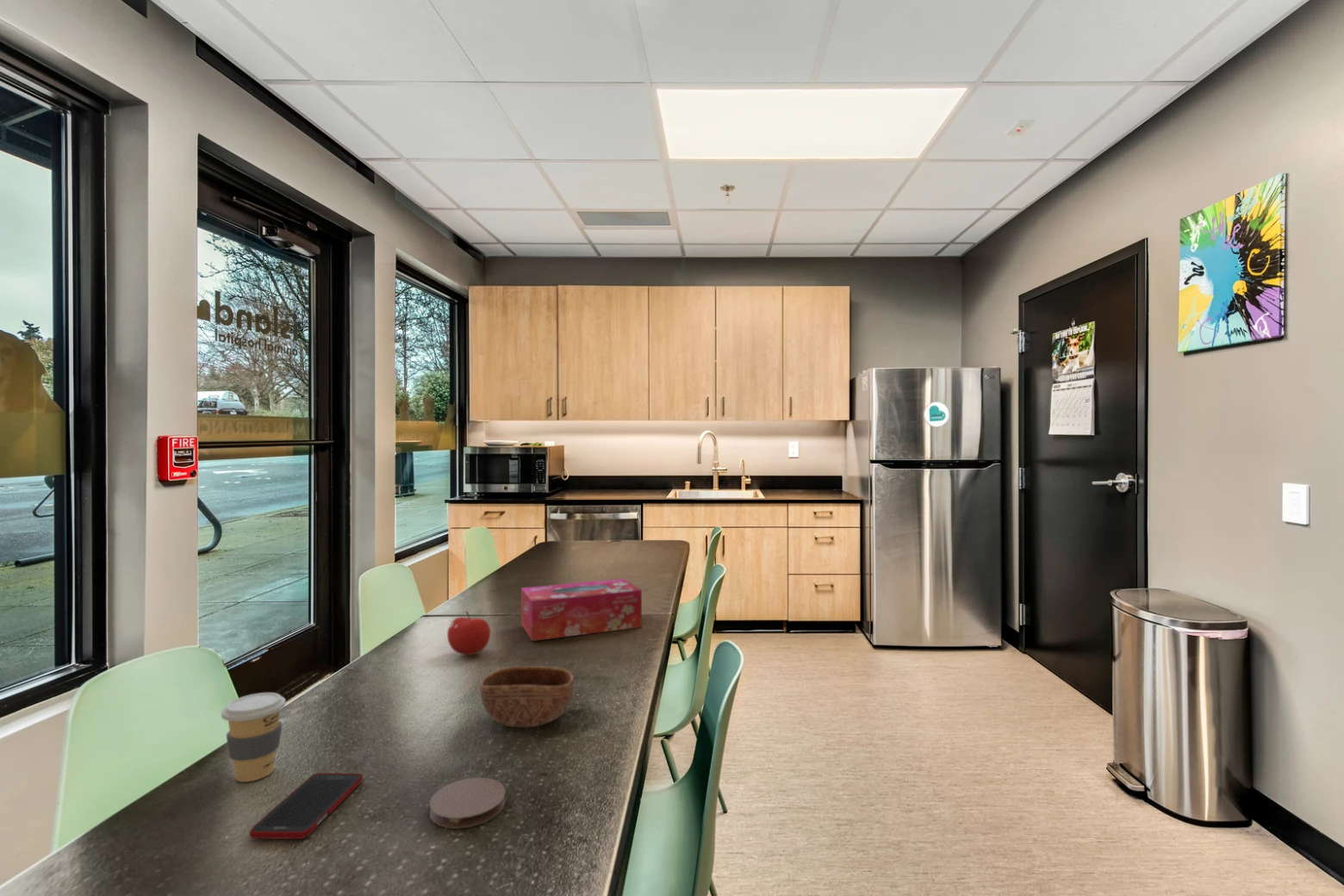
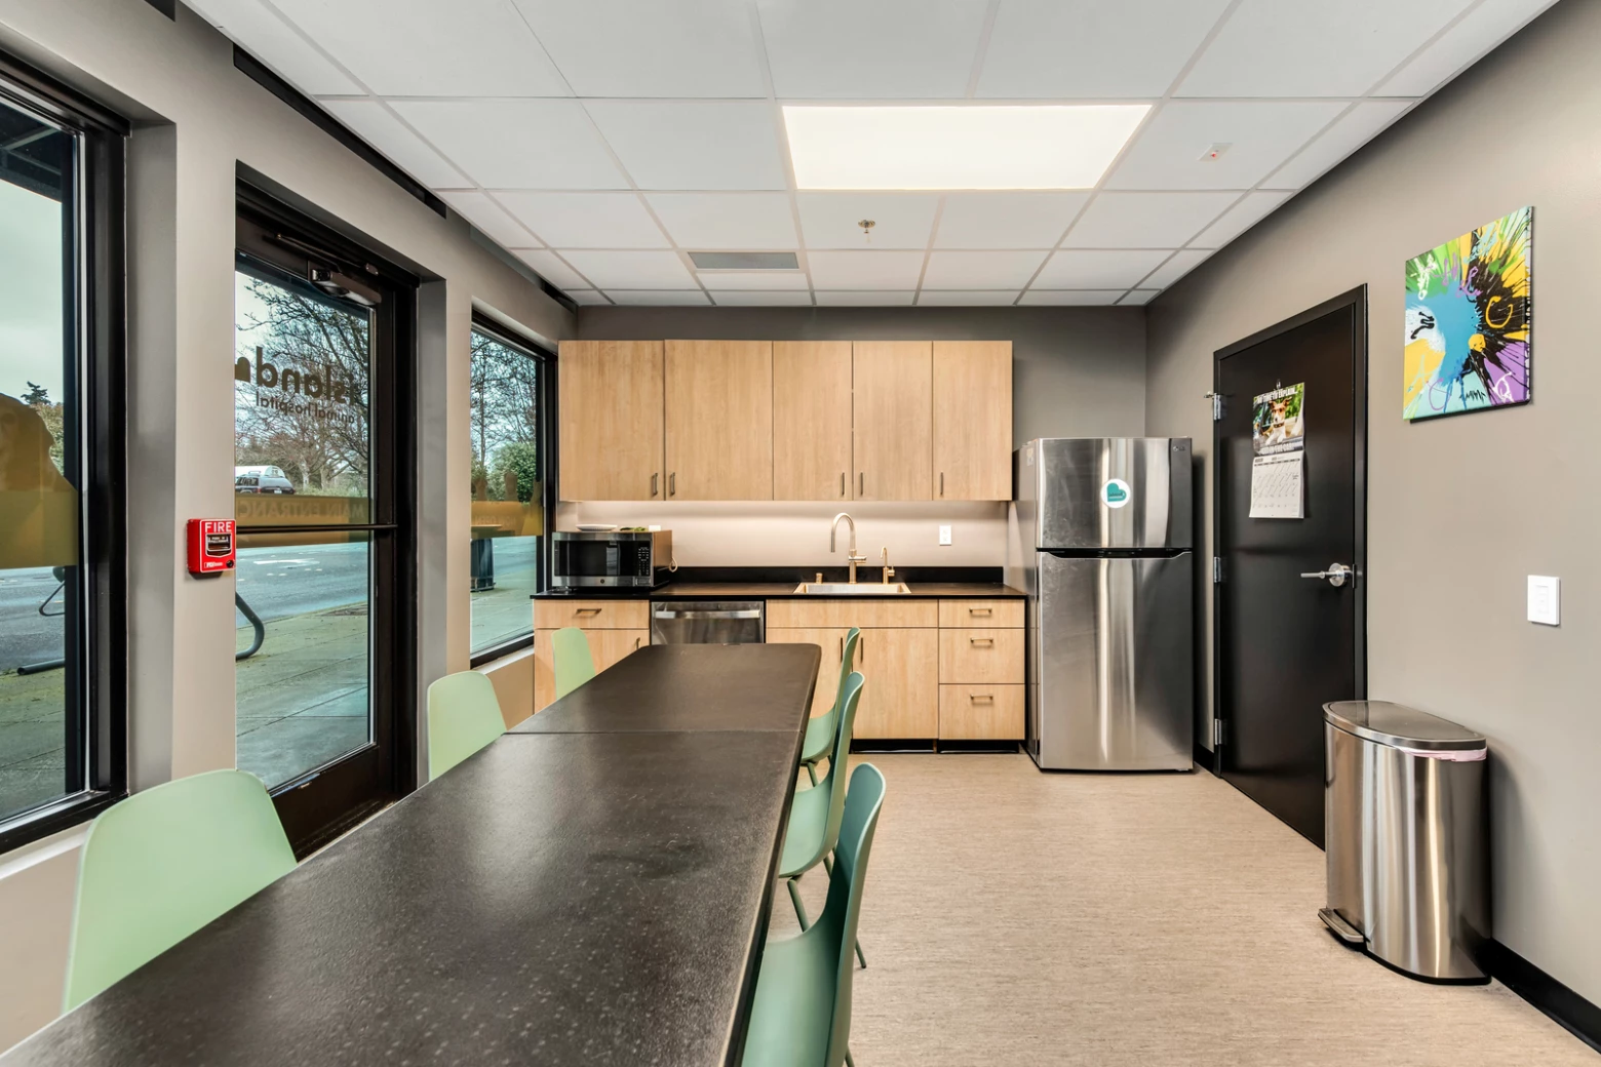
- coaster [429,777,507,830]
- tissue box [520,578,643,642]
- fruit [446,611,491,656]
- cell phone [249,772,364,840]
- bowl [479,665,575,728]
- coffee cup [221,692,286,782]
